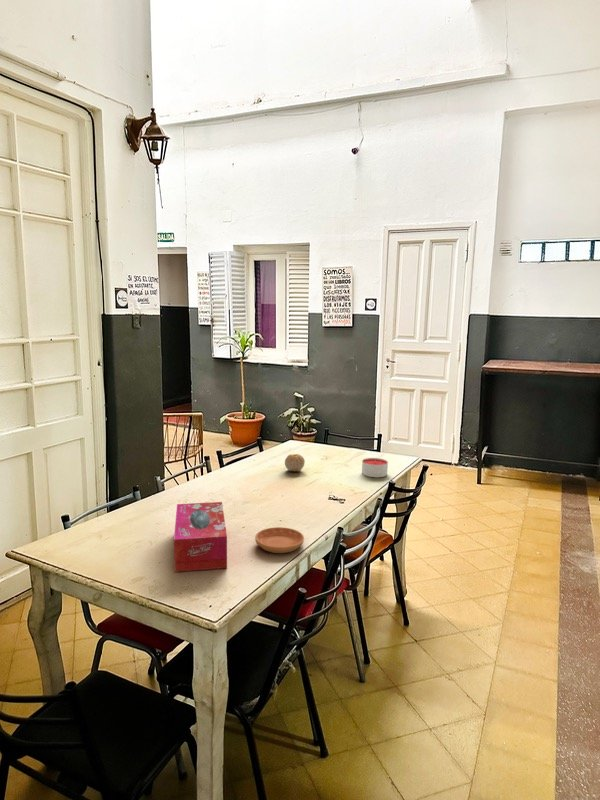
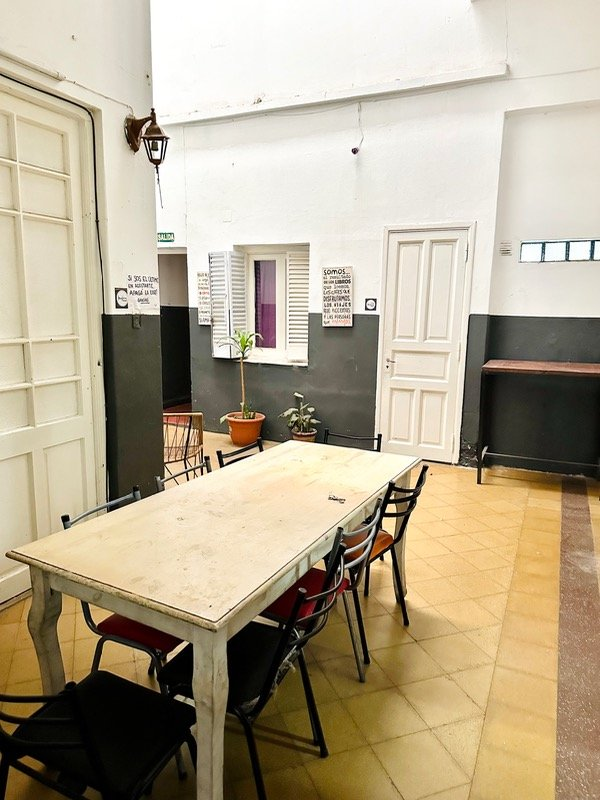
- candle [361,457,389,478]
- tissue box [173,501,228,573]
- fruit [284,453,306,472]
- saucer [254,526,305,554]
